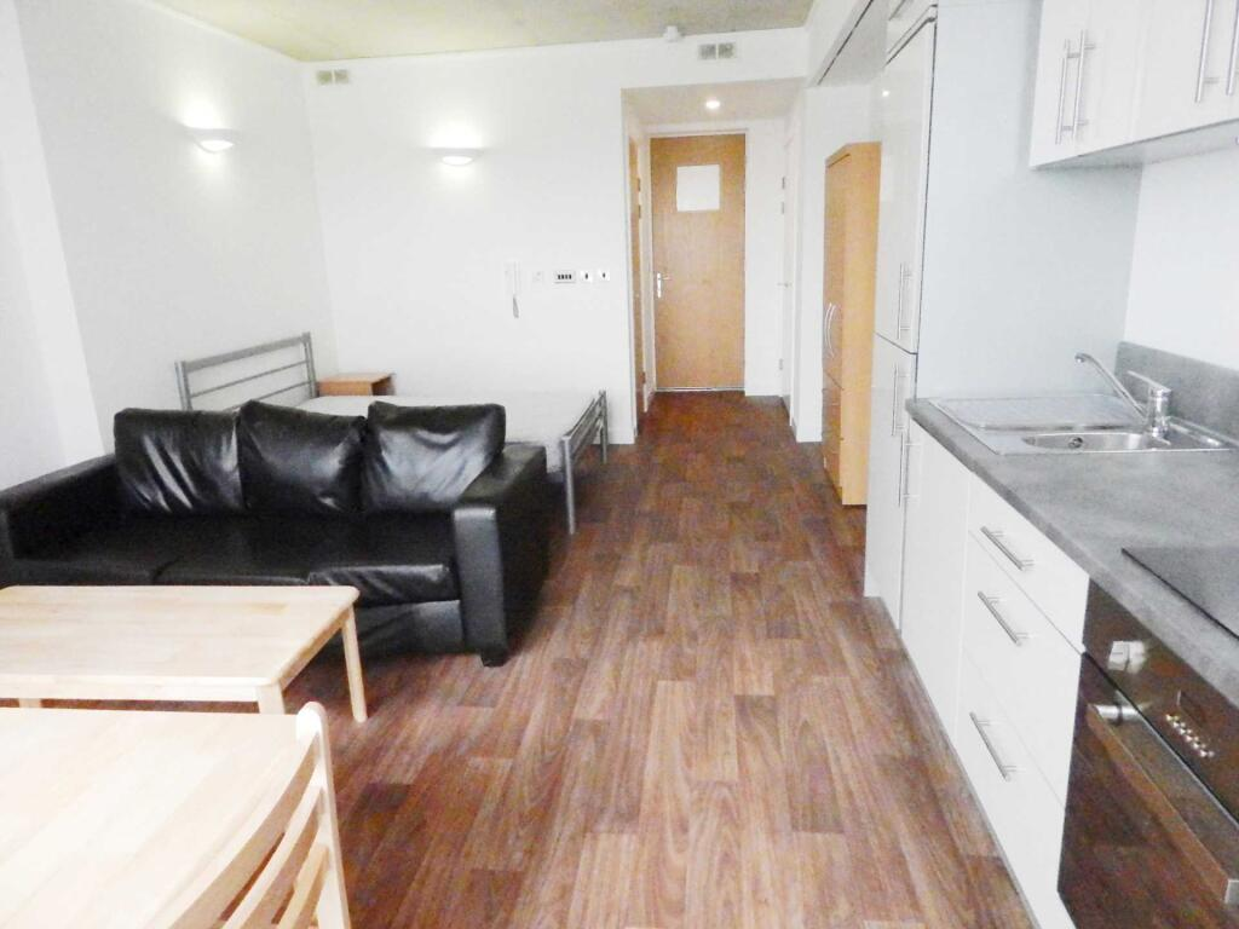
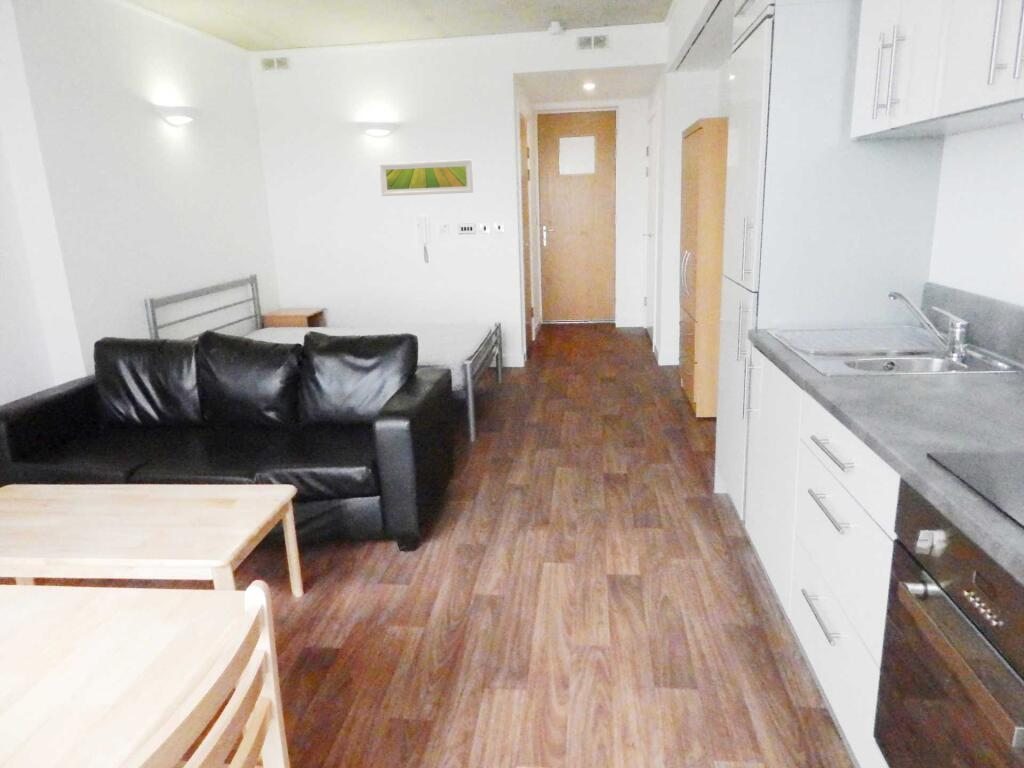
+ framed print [378,158,474,197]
